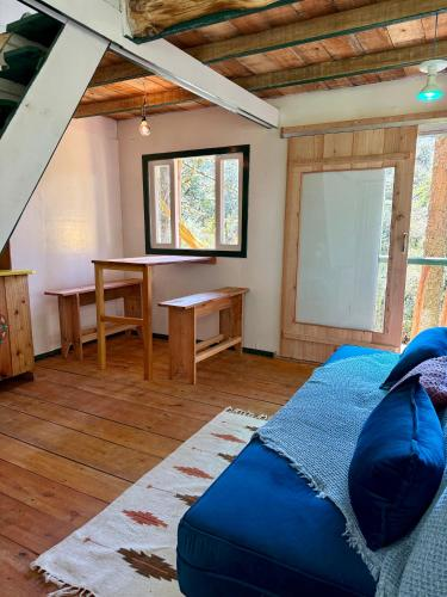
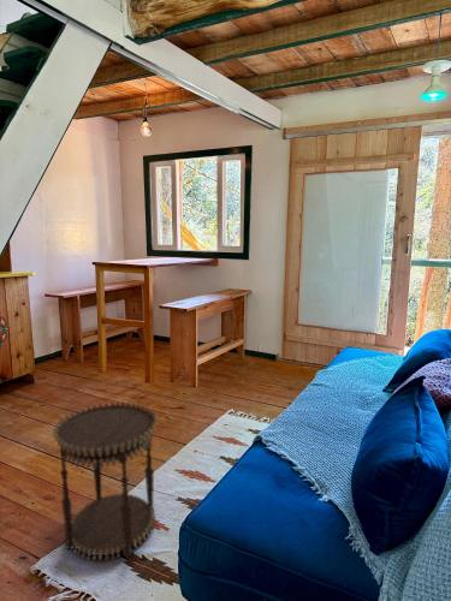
+ side table [52,400,159,561]
